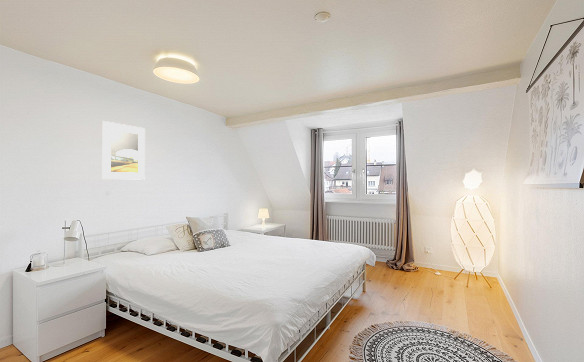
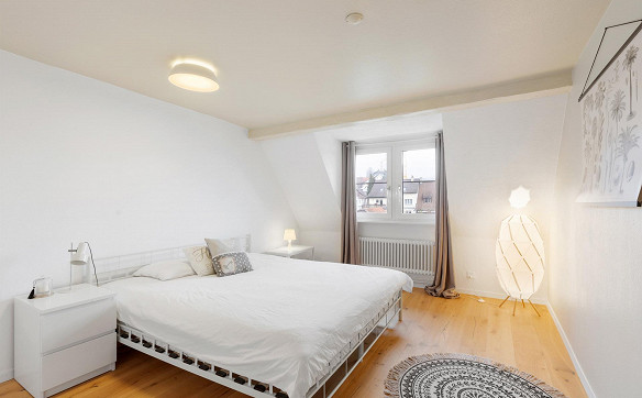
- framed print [101,120,146,181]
